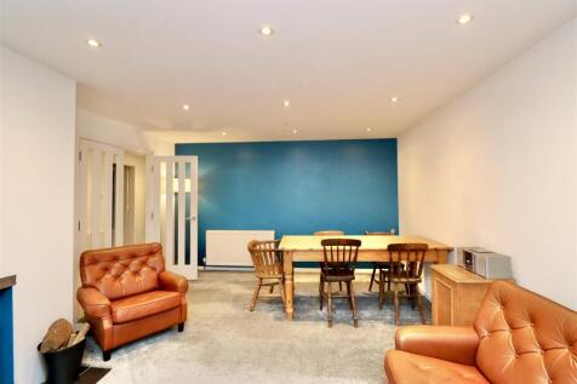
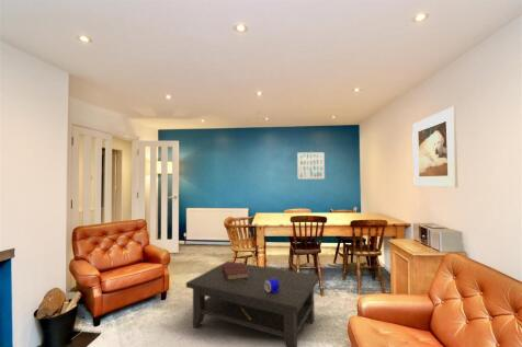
+ coffee table [185,261,320,347]
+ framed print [411,105,458,188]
+ wall art [296,151,326,180]
